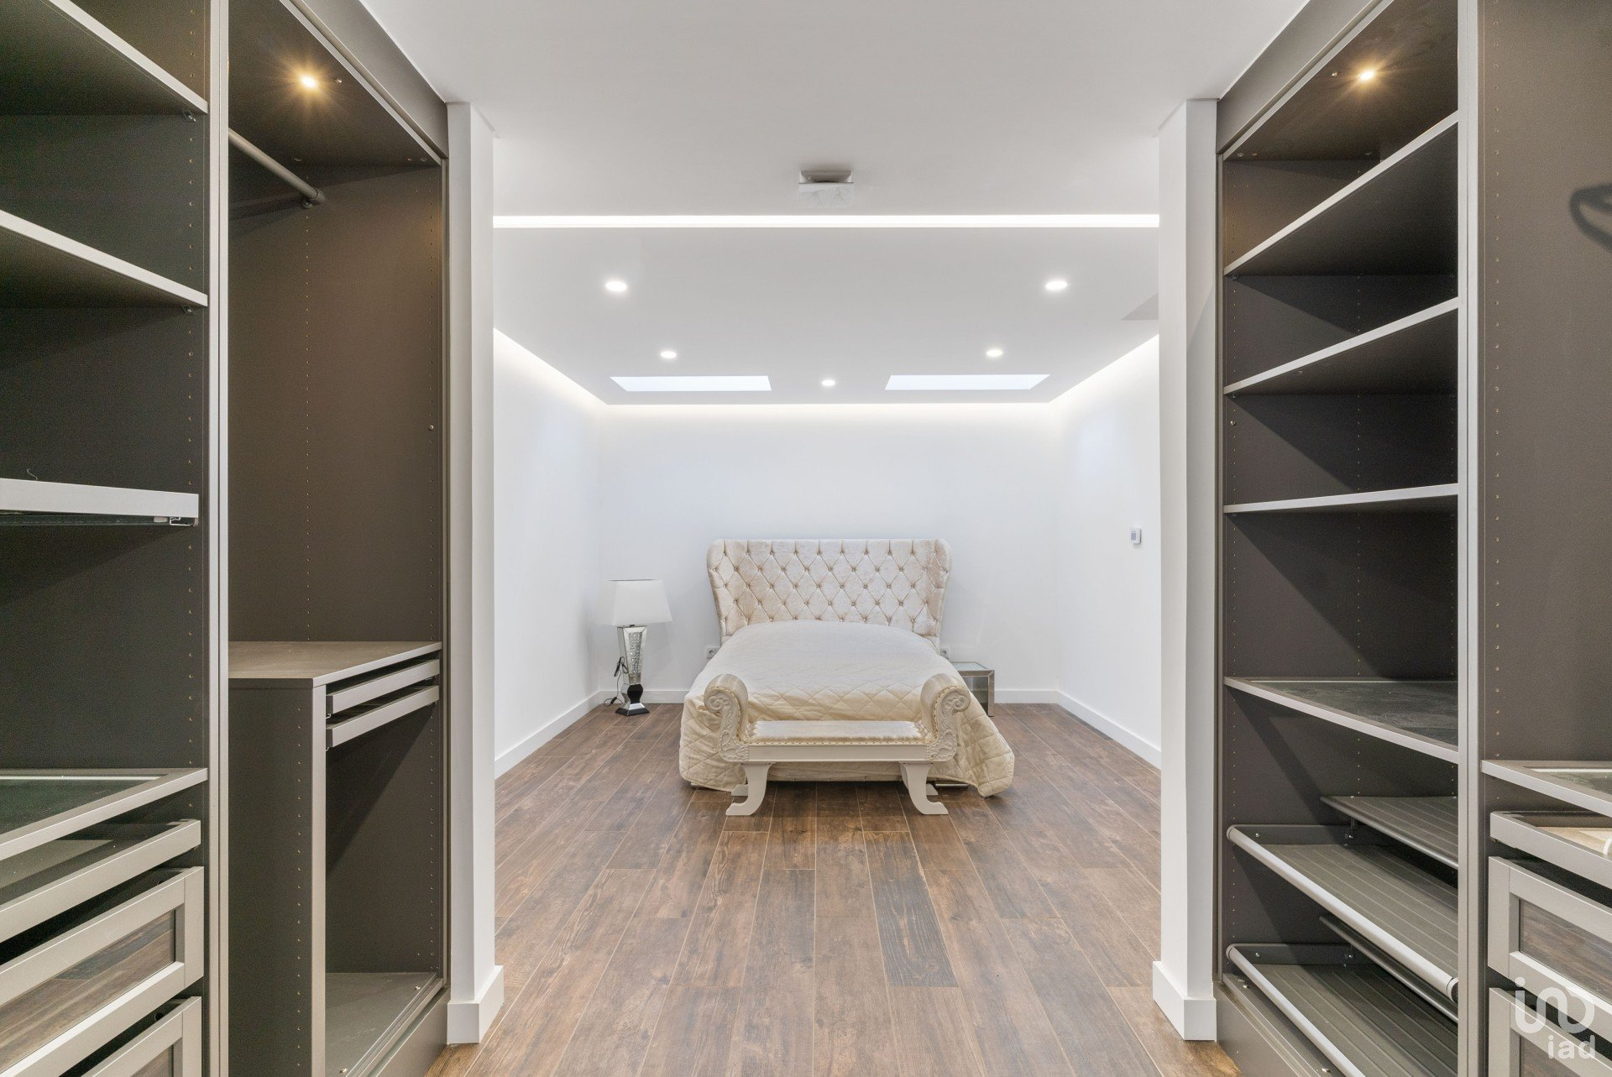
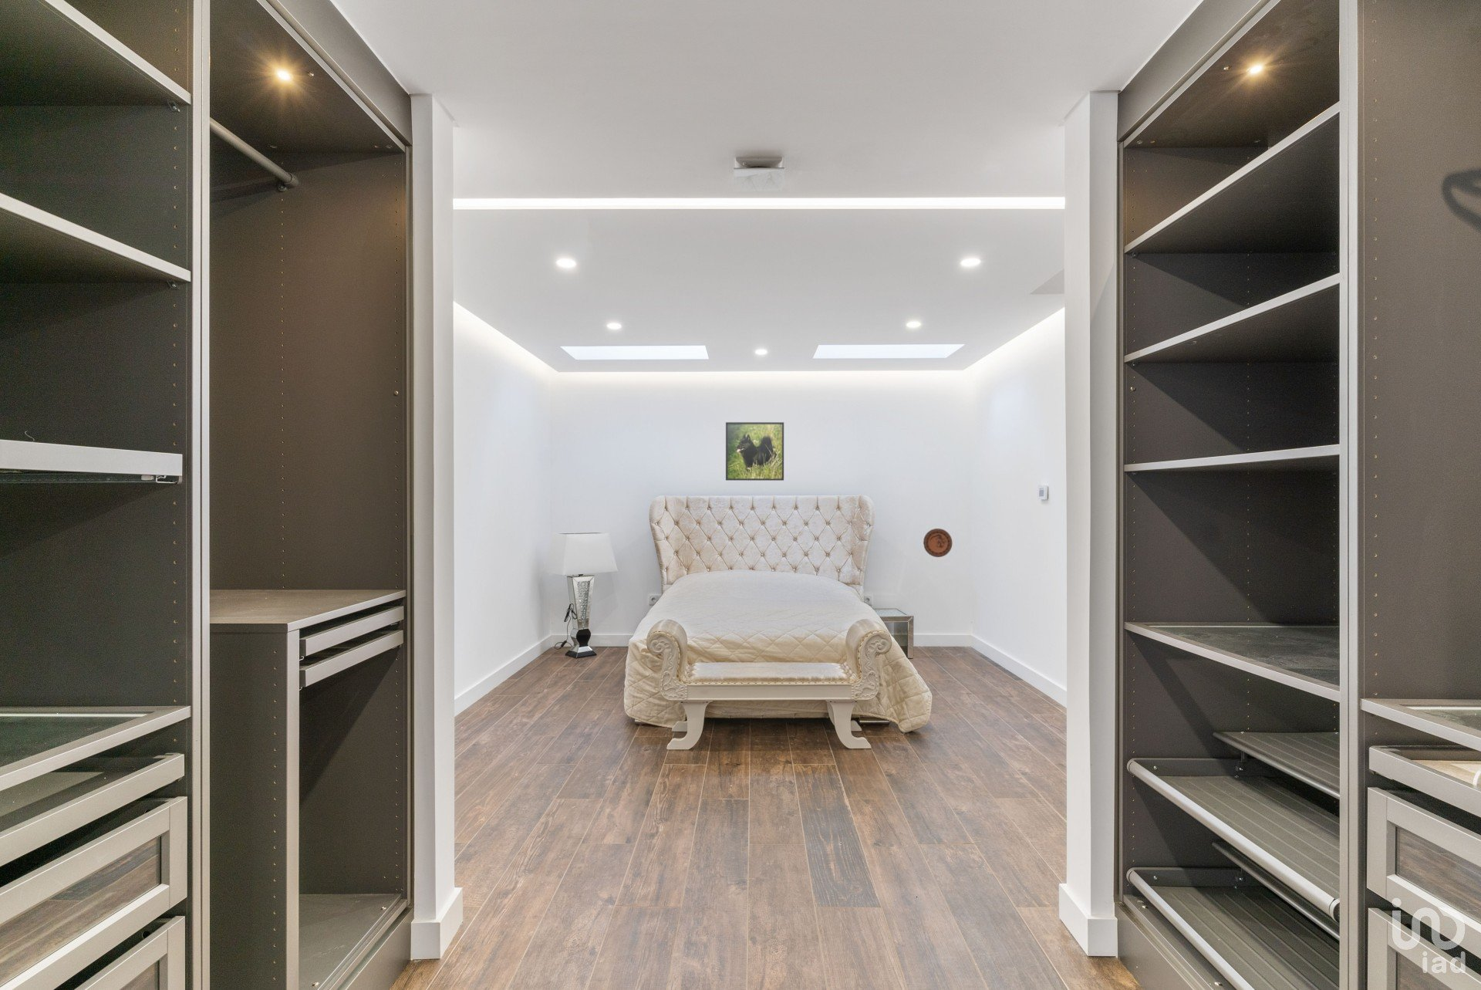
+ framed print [726,421,784,482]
+ decorative plate [922,528,953,558]
